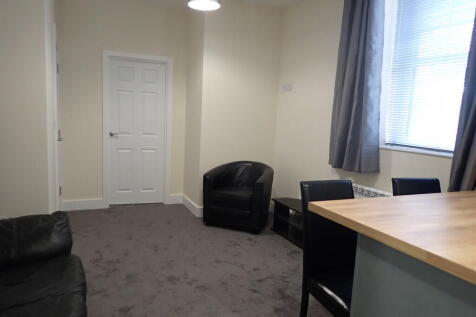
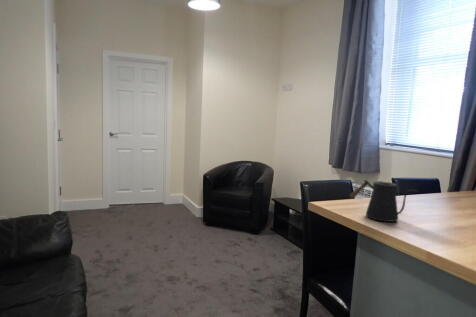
+ kettle [349,179,419,223]
